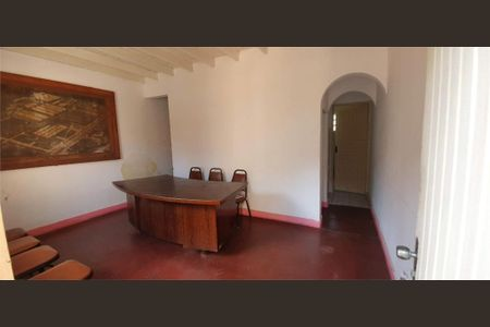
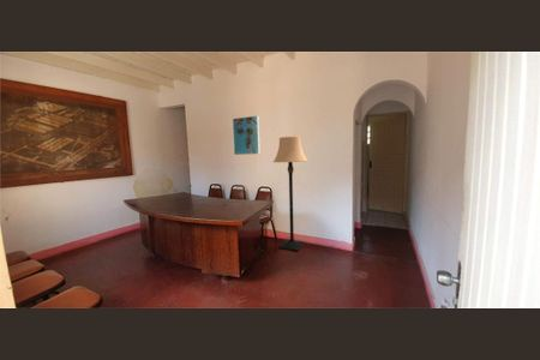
+ lamp [272,136,308,252]
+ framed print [232,114,260,156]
